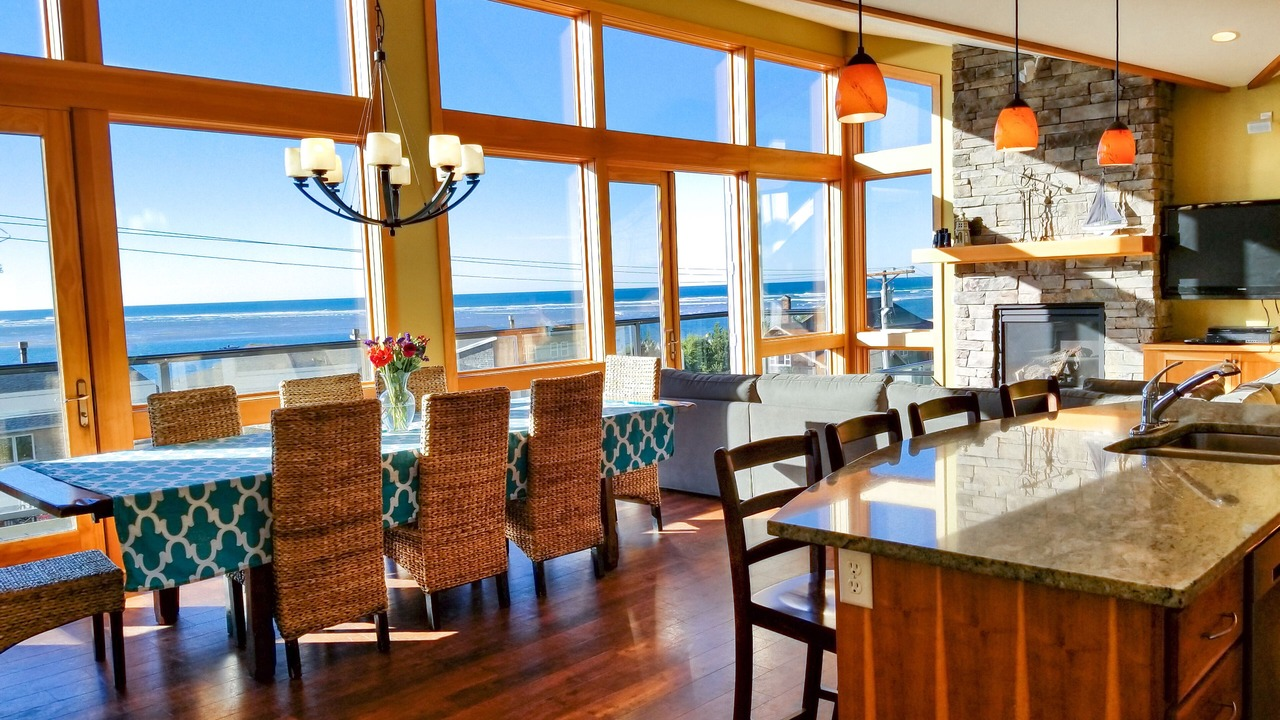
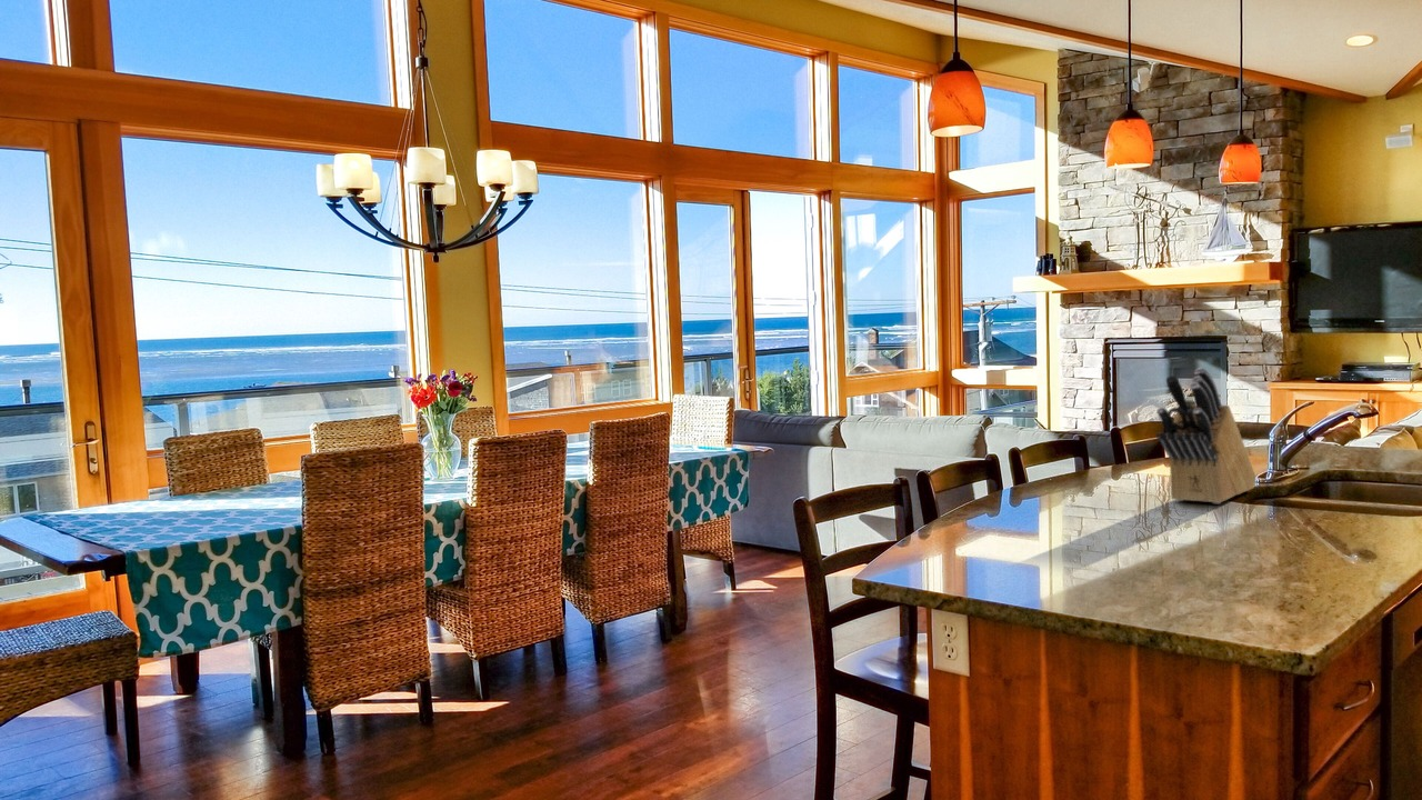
+ knife block [1155,367,1258,504]
